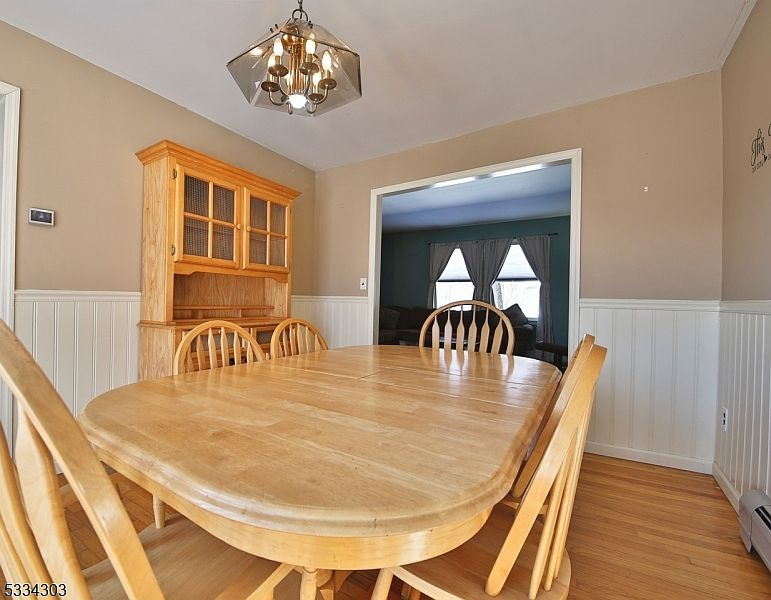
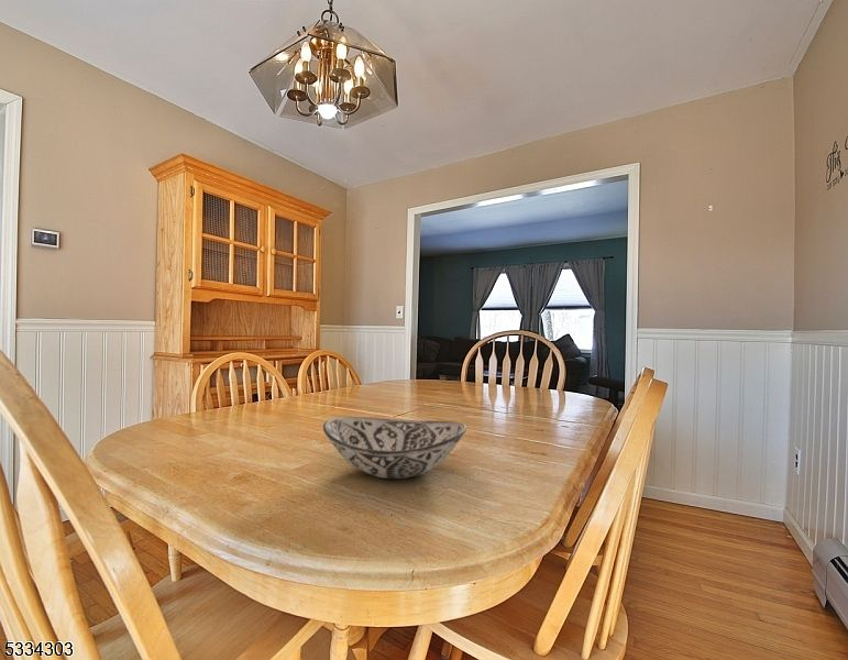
+ decorative bowl [322,416,467,480]
